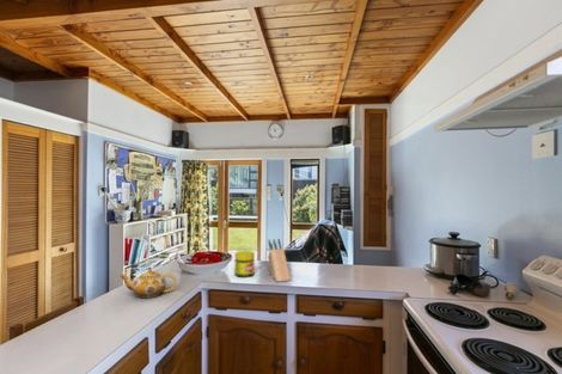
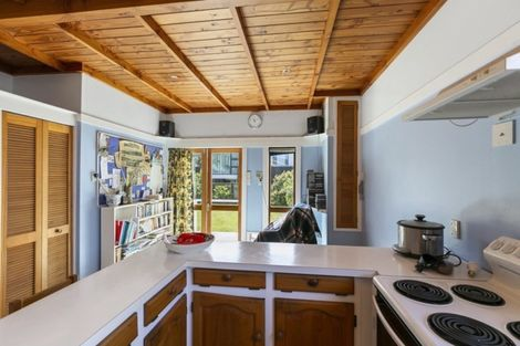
- knife block [267,238,292,283]
- jar [233,250,256,278]
- teapot [120,266,177,300]
